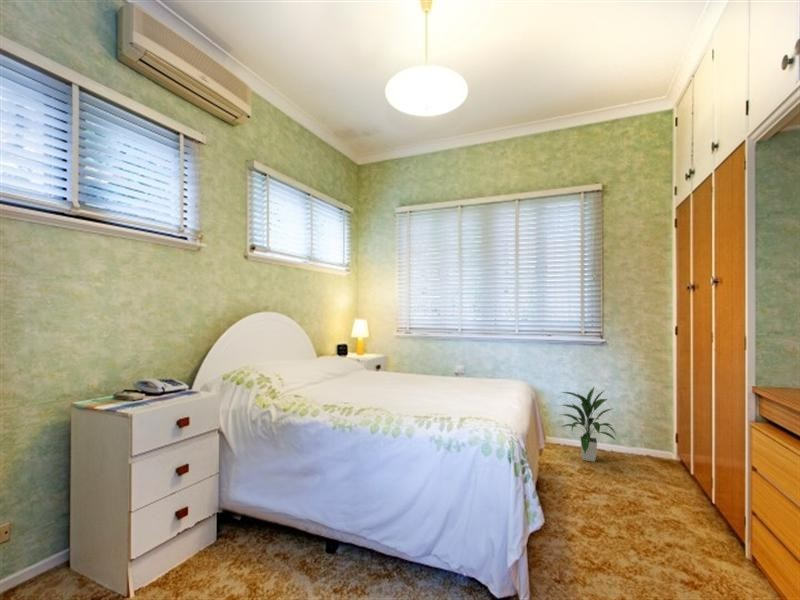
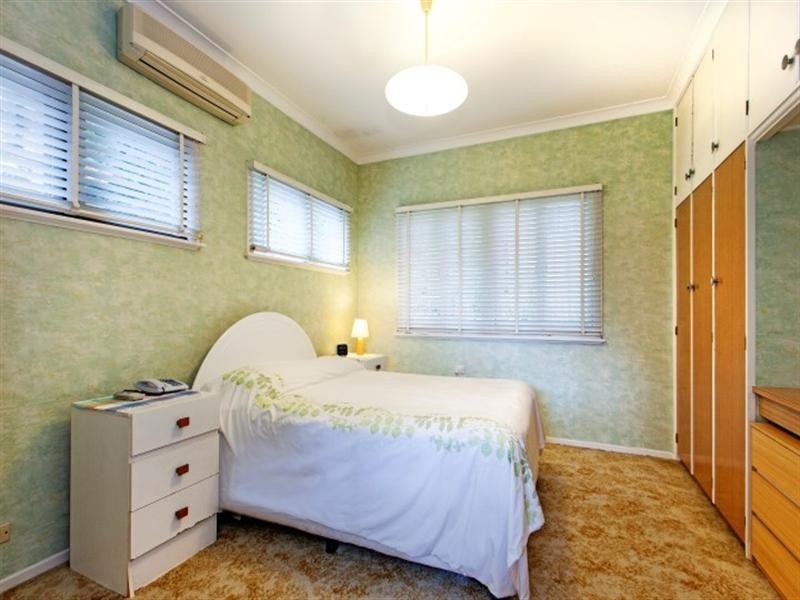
- indoor plant [560,385,617,463]
